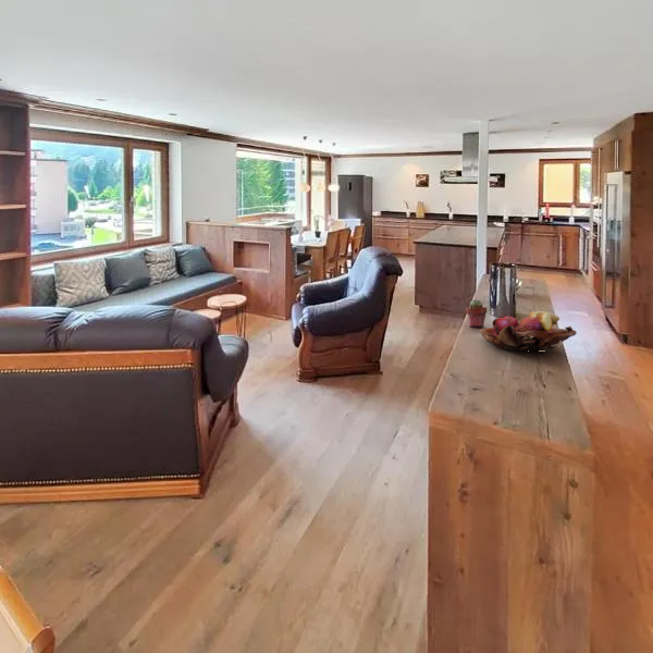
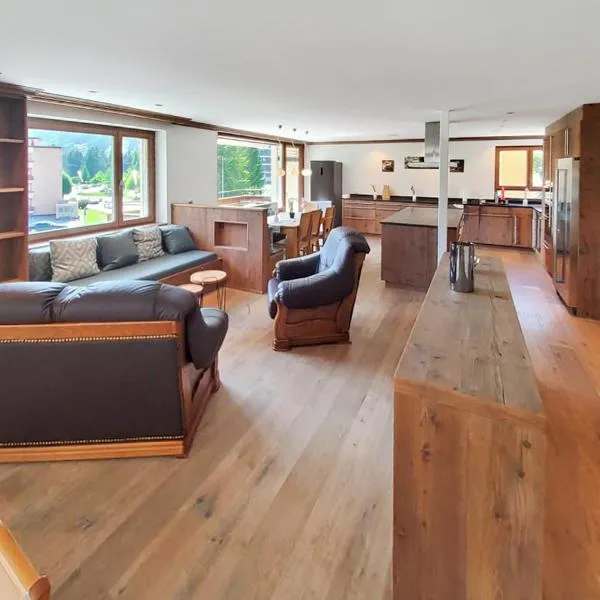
- potted succulent [465,299,488,328]
- fruit basket [479,310,578,352]
